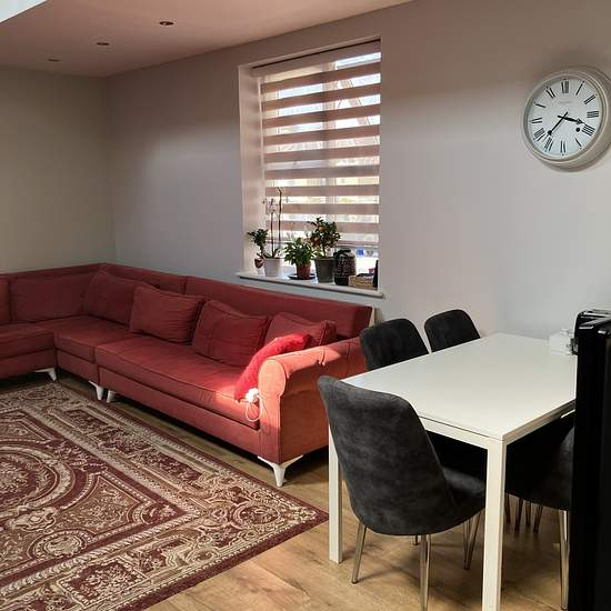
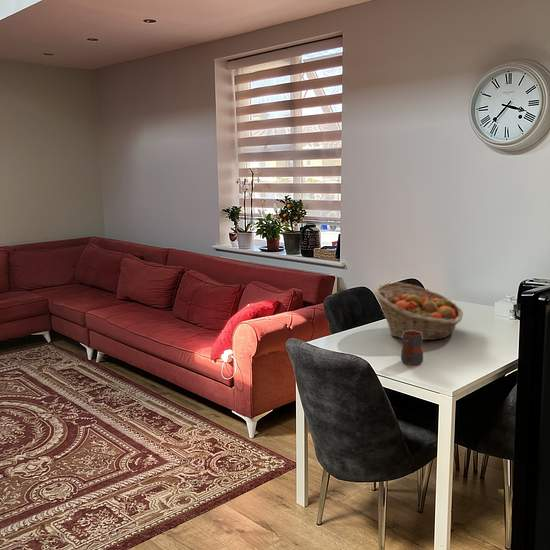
+ mug [400,331,424,366]
+ fruit basket [373,281,464,341]
